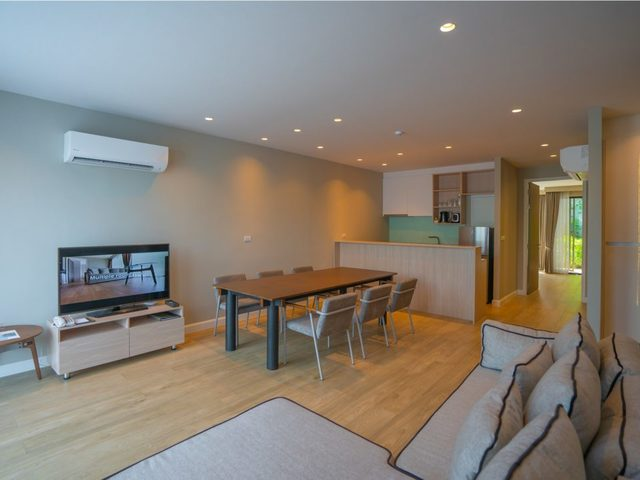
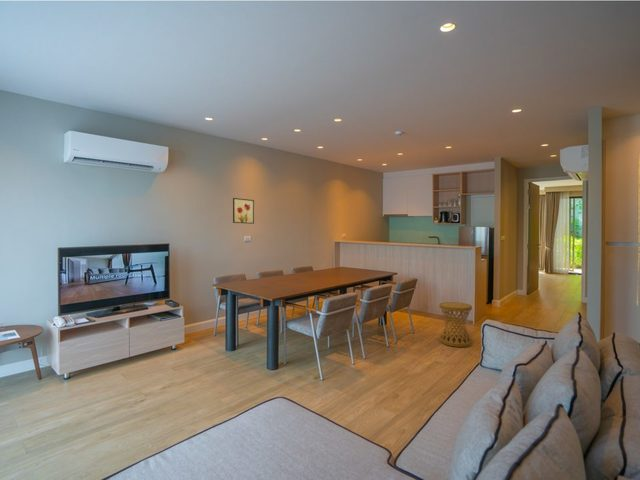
+ side table [438,301,473,348]
+ wall art [232,197,255,225]
